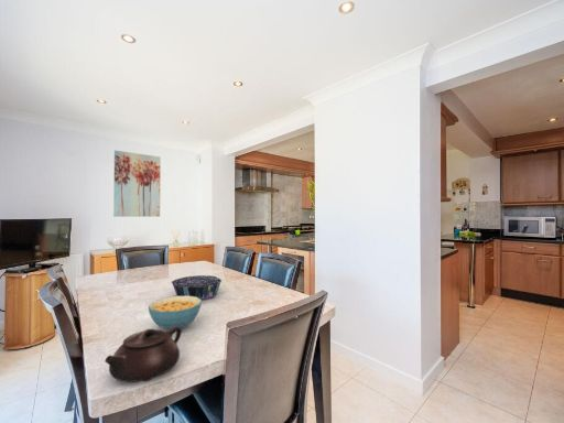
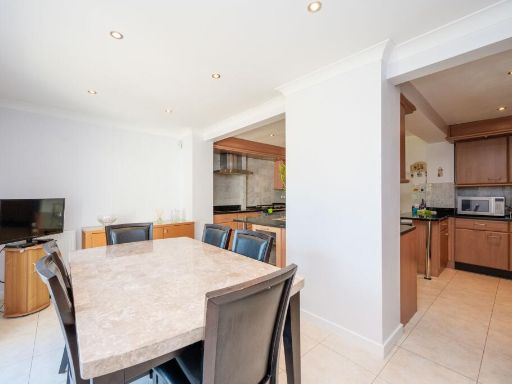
- teapot [104,326,183,383]
- cereal bowl [148,295,203,330]
- decorative bowl [171,274,223,301]
- wall art [112,150,162,218]
